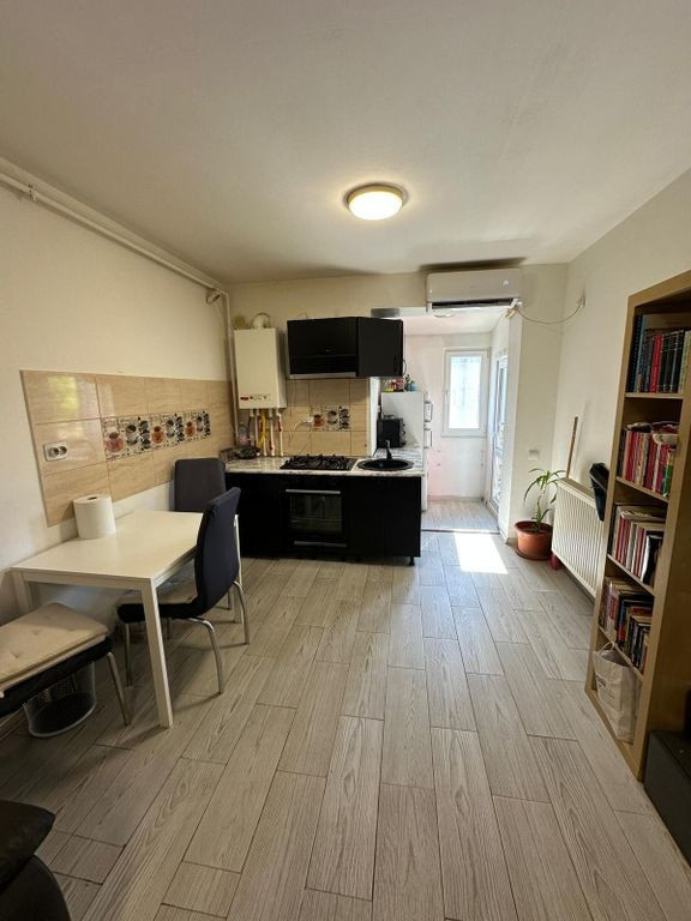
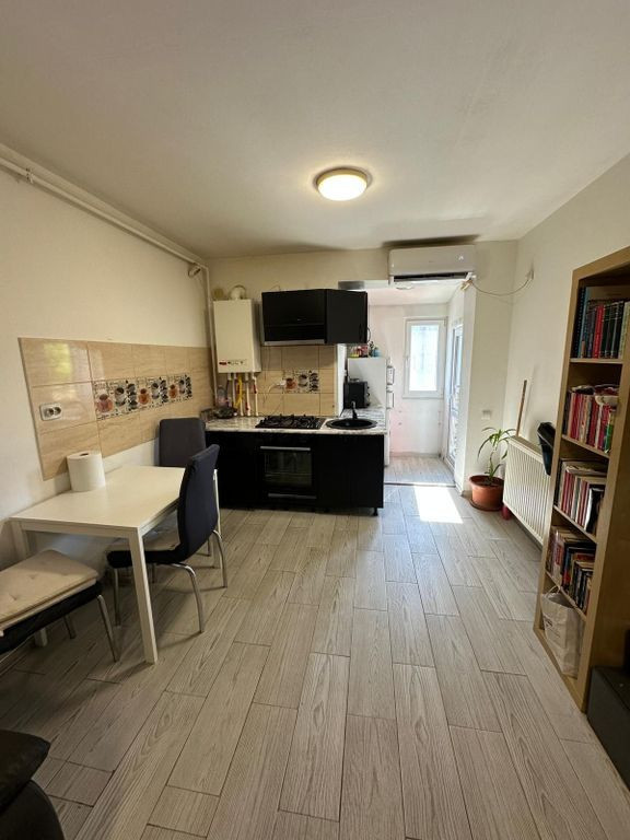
- waste bin [23,662,98,738]
